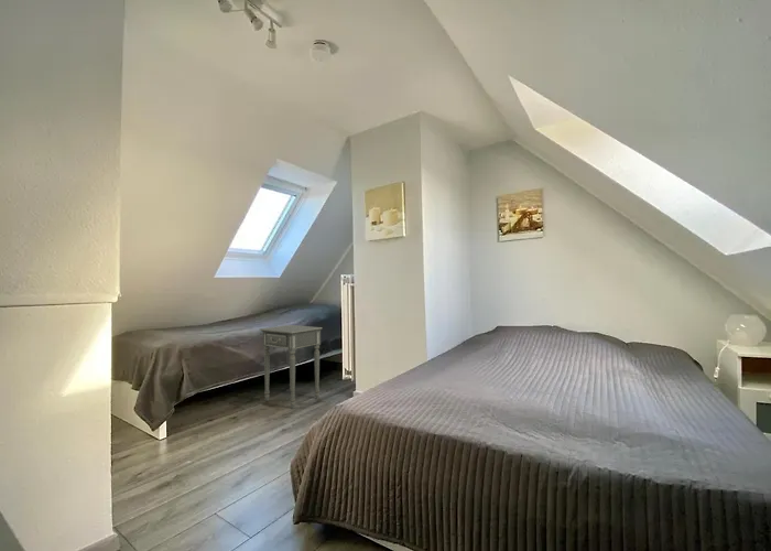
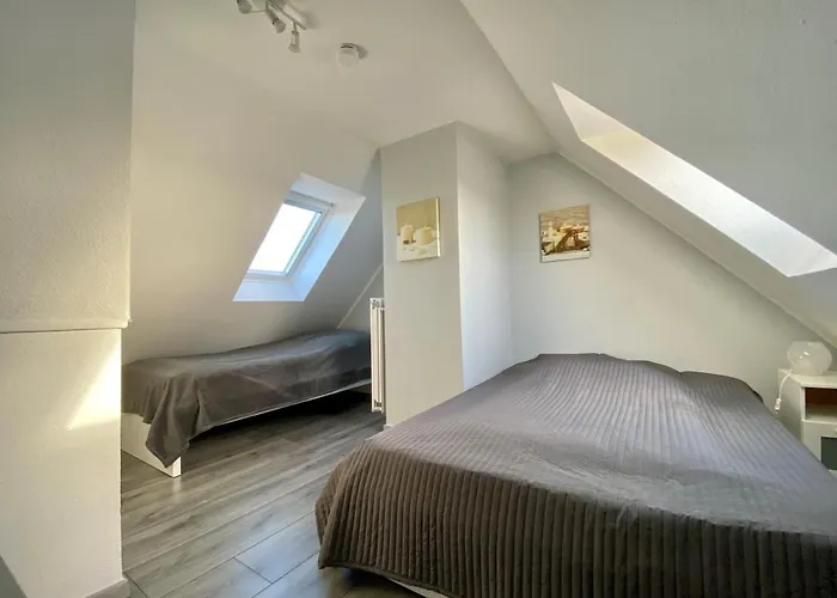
- side table [259,324,323,410]
